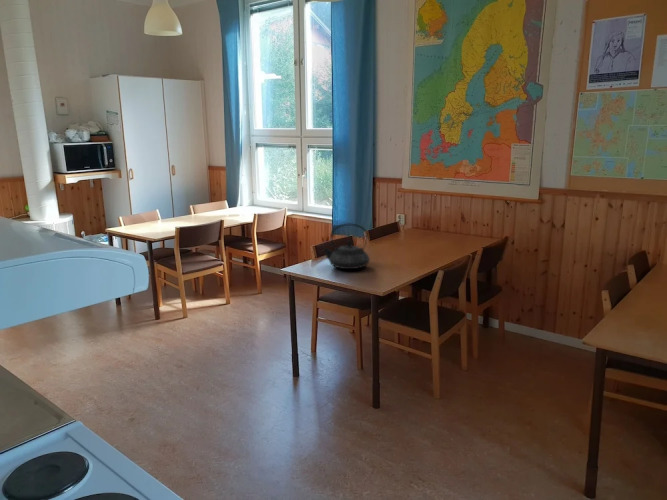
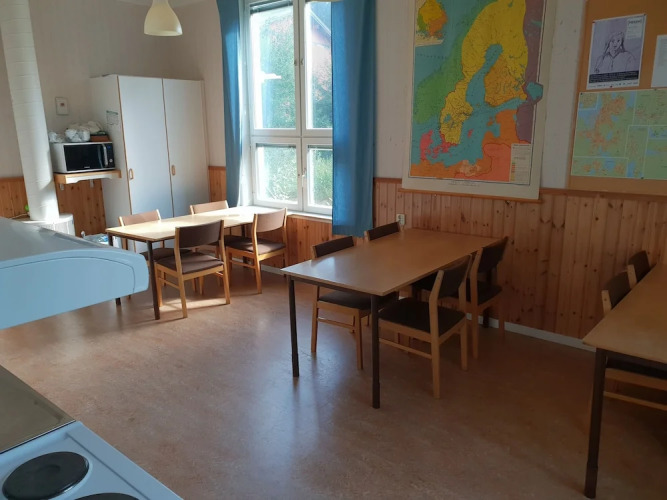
- teapot [322,223,371,270]
